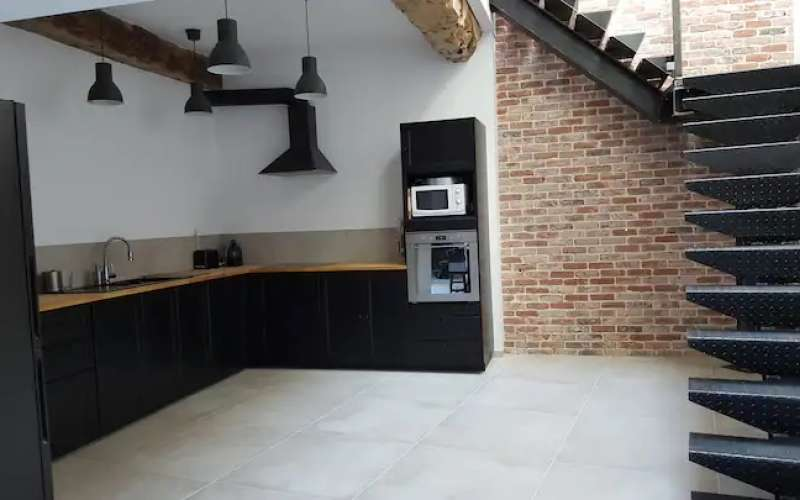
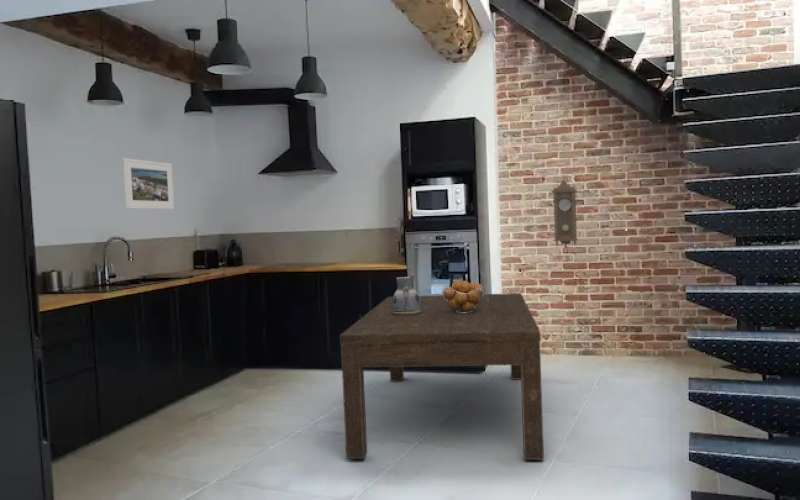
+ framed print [122,157,175,210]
+ pendulum clock [550,178,579,250]
+ fruit basket [441,279,486,313]
+ ceramic pitcher [392,274,422,315]
+ dining table [339,292,545,461]
